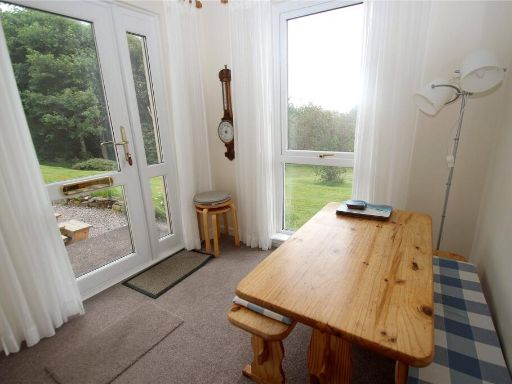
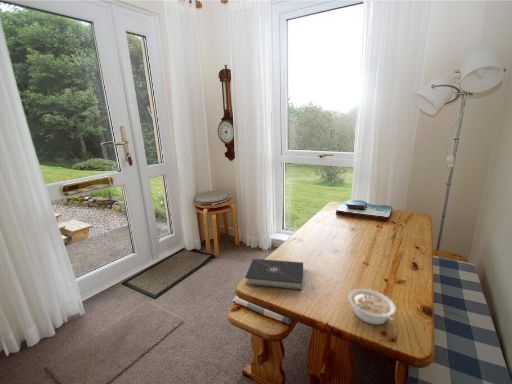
+ book [244,258,304,291]
+ legume [347,288,397,326]
